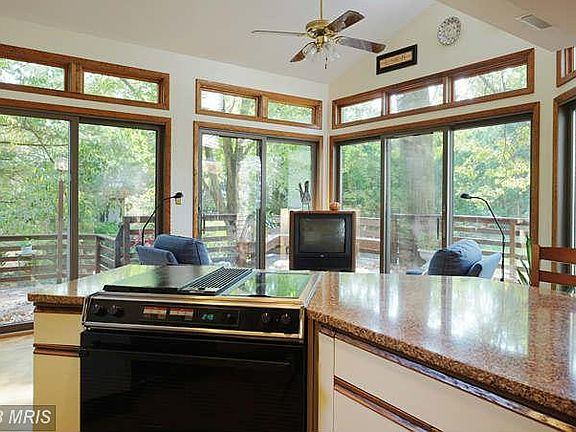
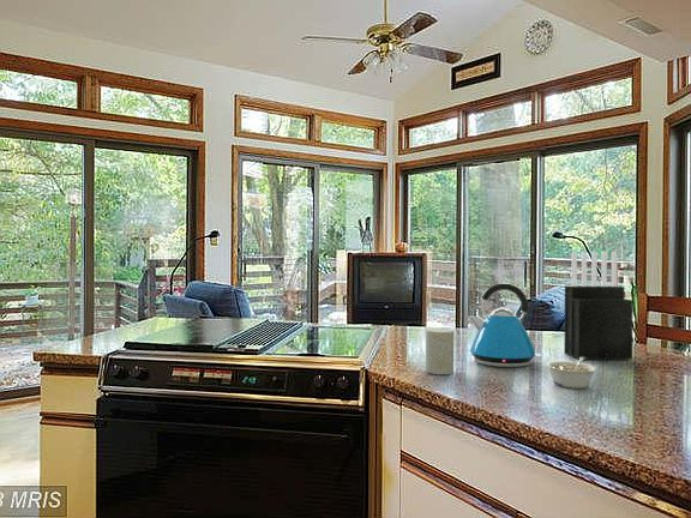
+ knife block [563,251,635,362]
+ cup [425,327,455,375]
+ legume [545,357,599,390]
+ kettle [468,282,542,368]
